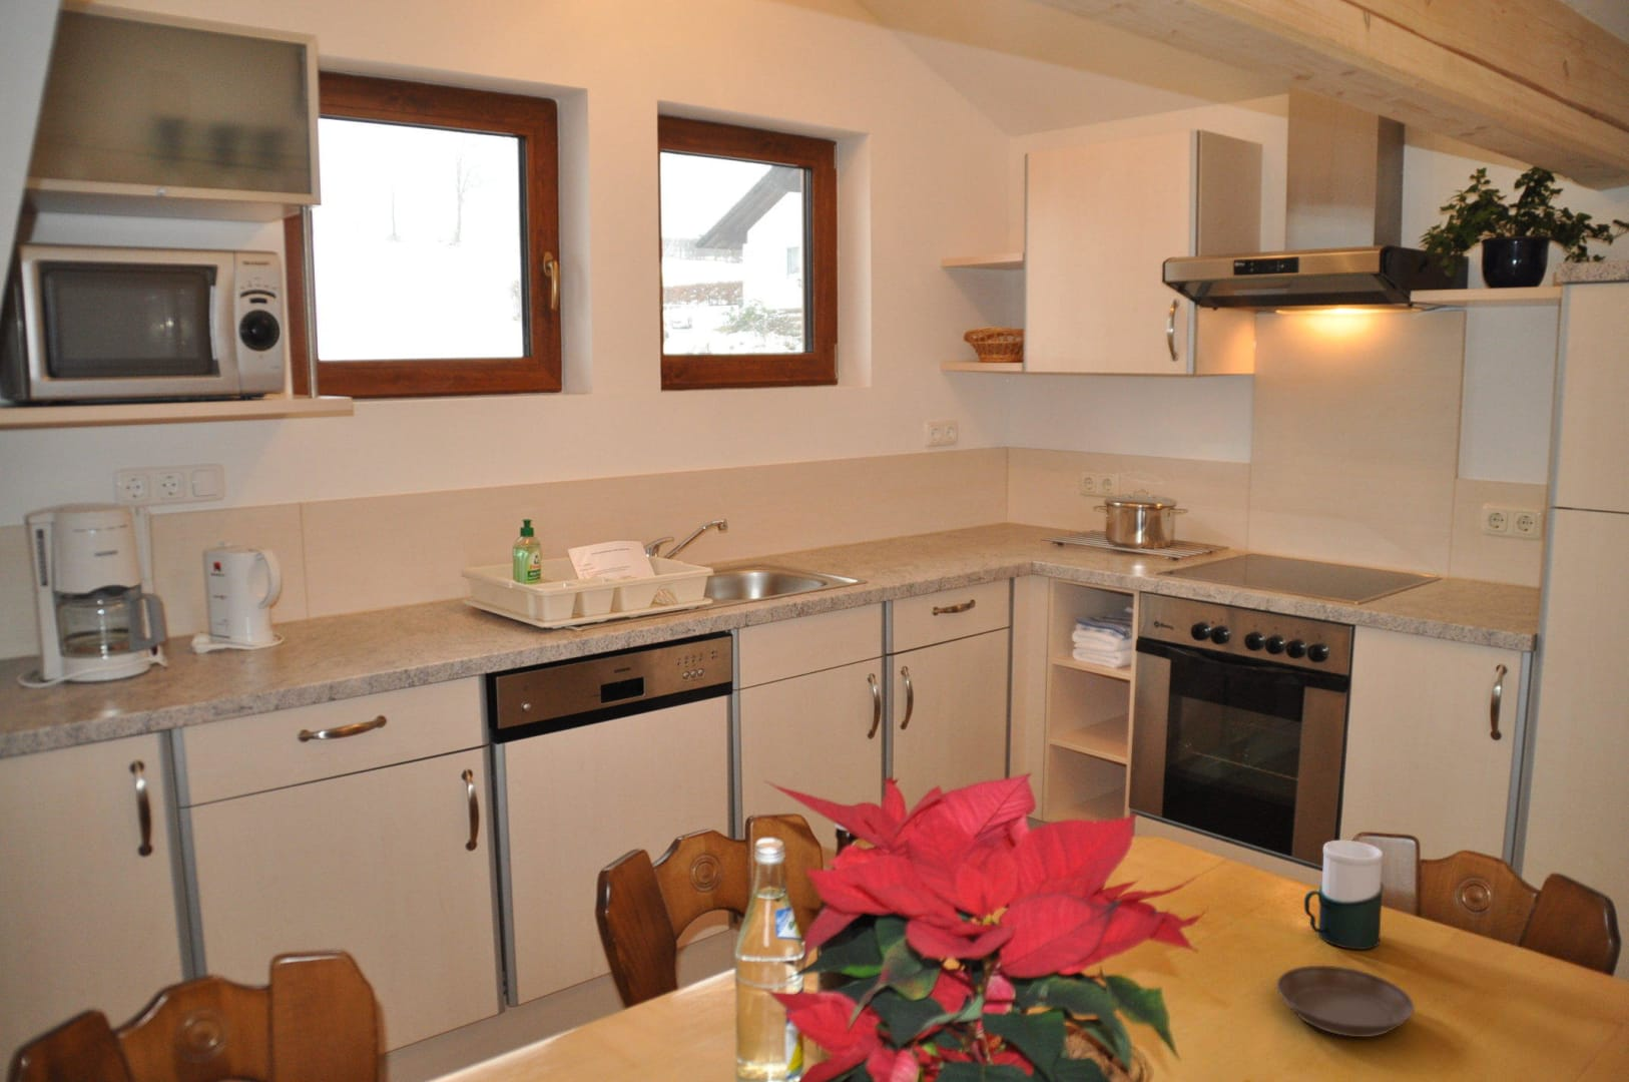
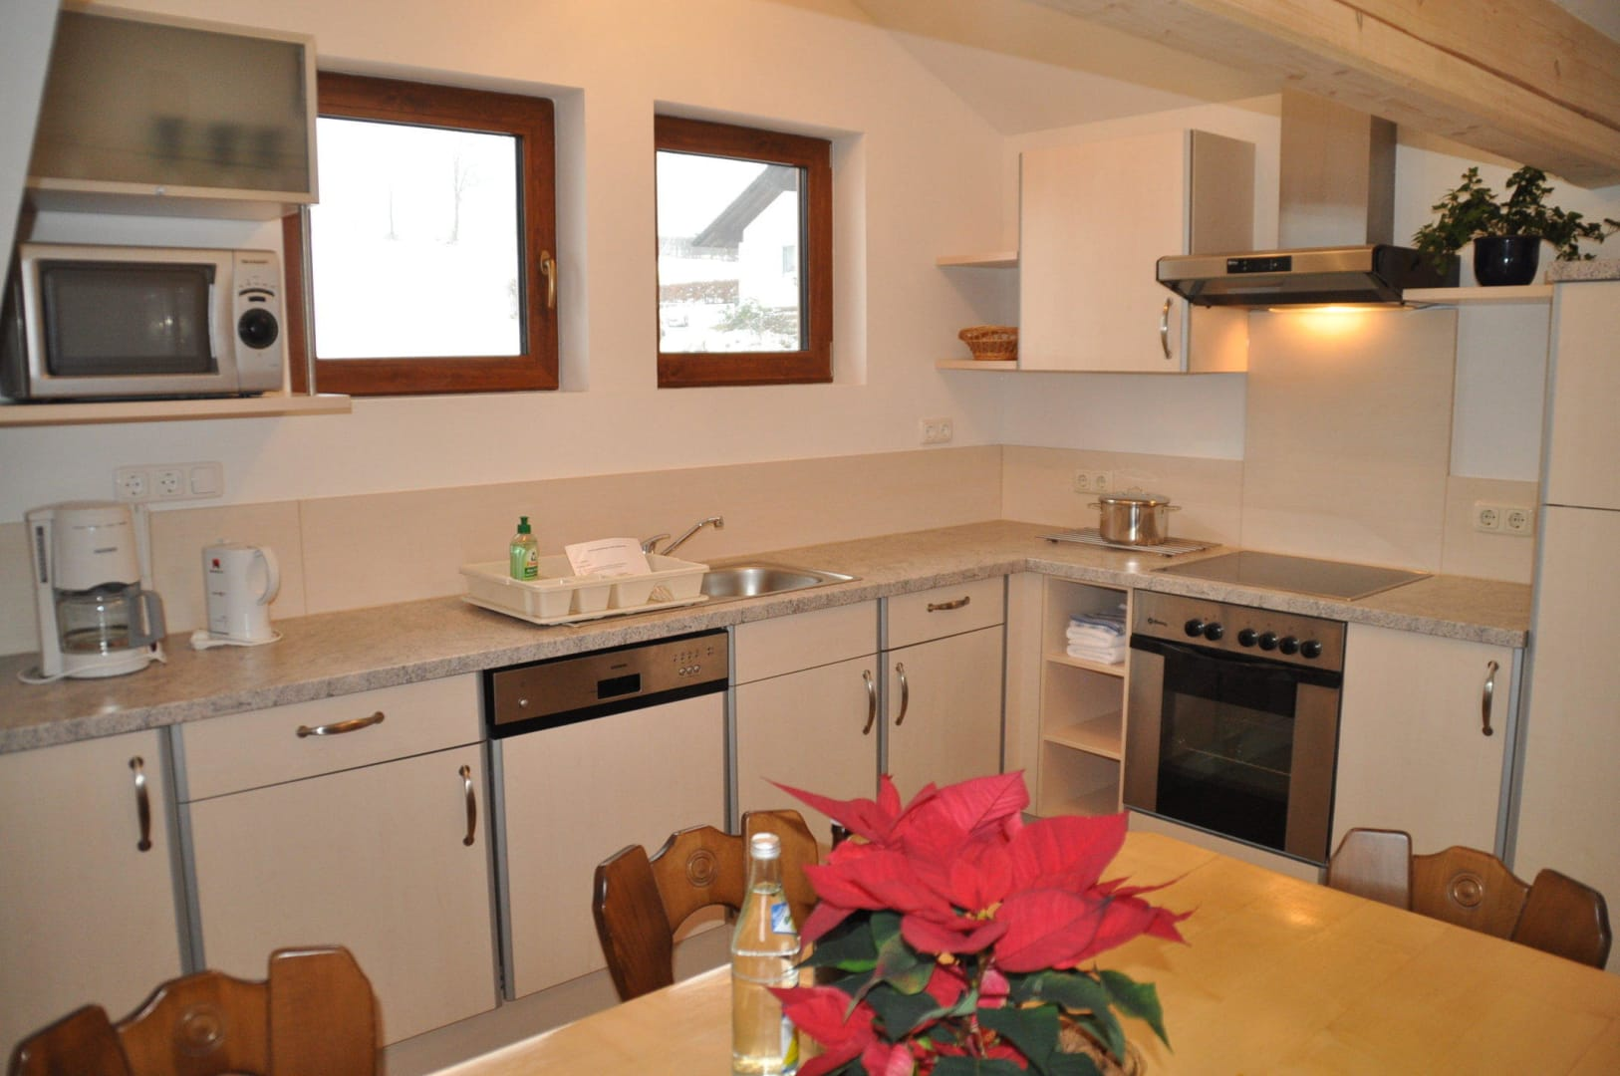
- cup [1303,839,1385,950]
- saucer [1275,965,1415,1037]
